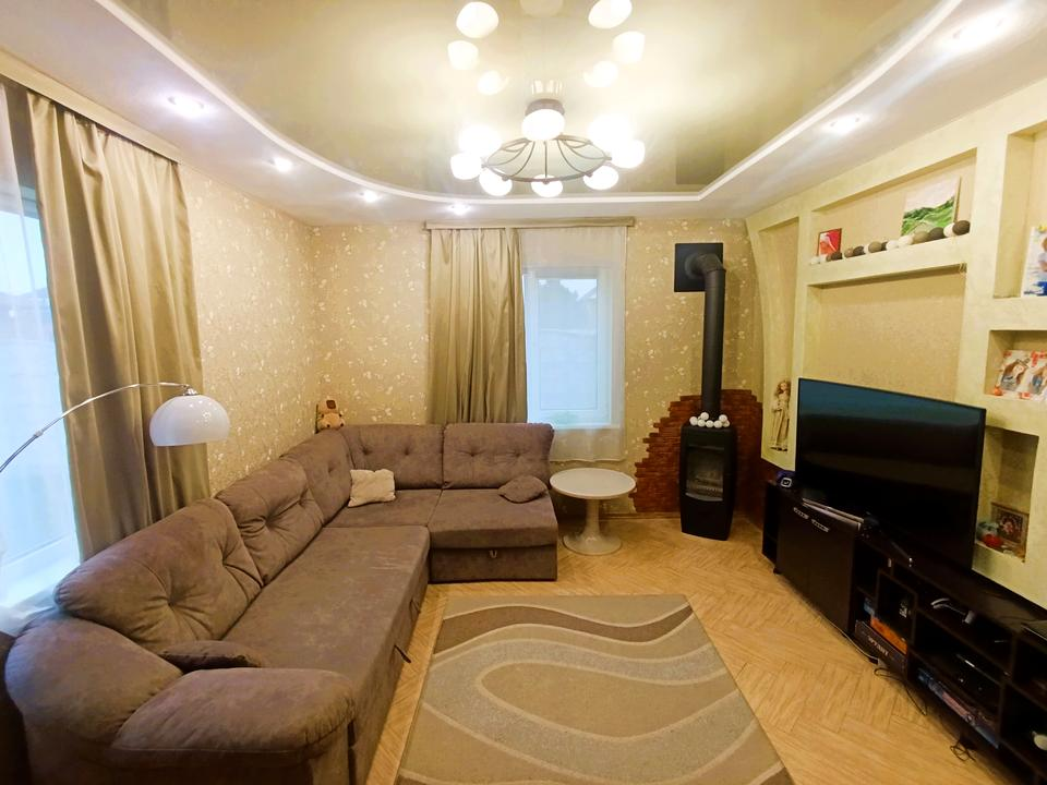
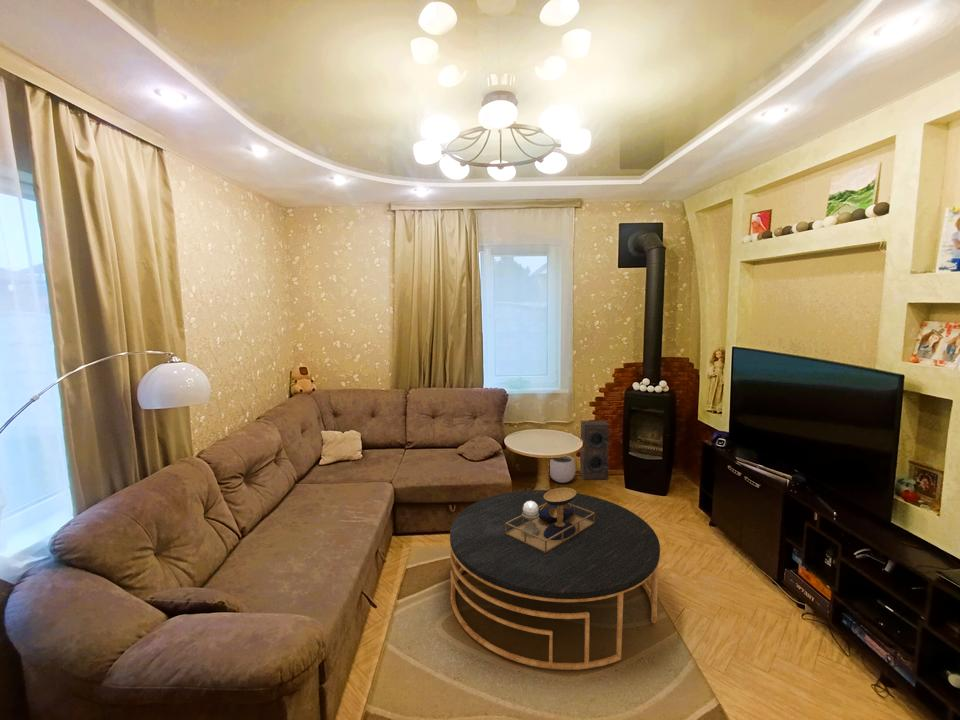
+ speaker [579,420,612,481]
+ coffee table [448,487,661,671]
+ plant pot [549,455,577,484]
